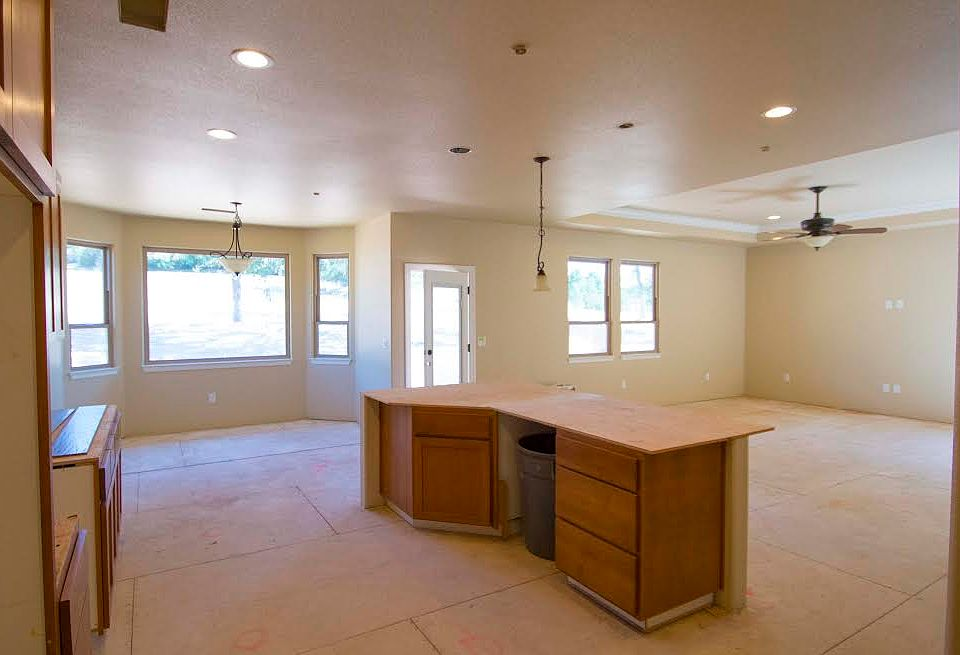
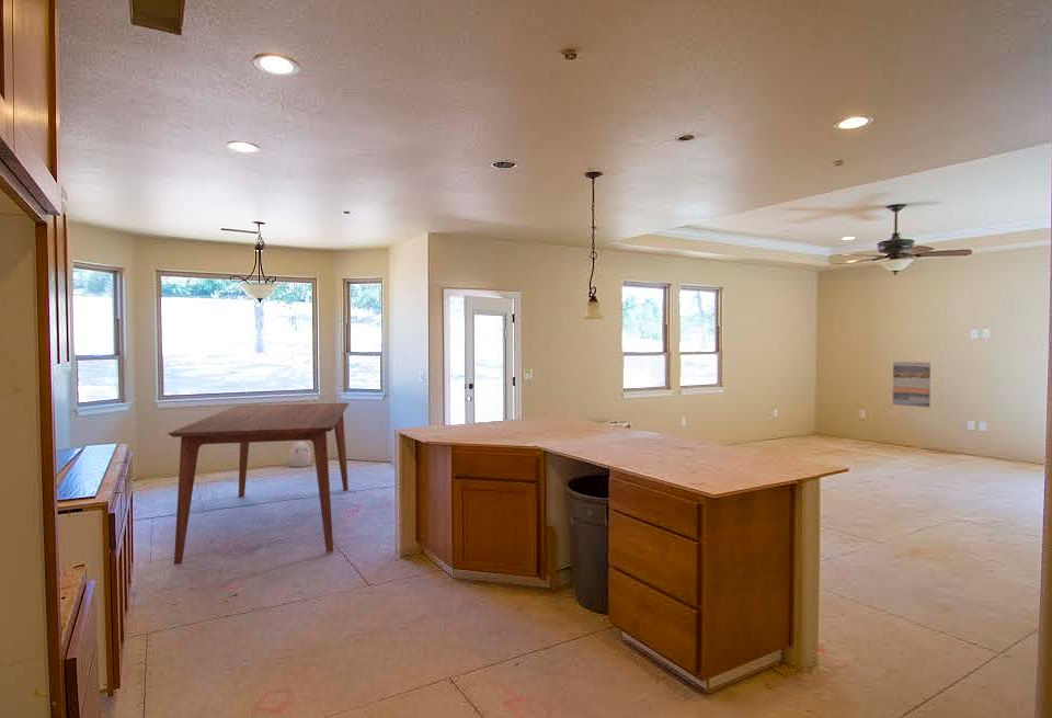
+ wall art [892,361,931,408]
+ dining table [168,402,350,566]
+ plush toy [288,441,312,468]
